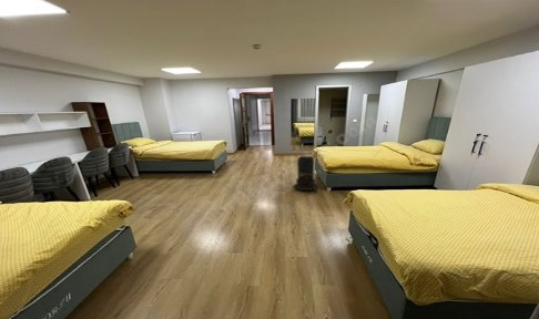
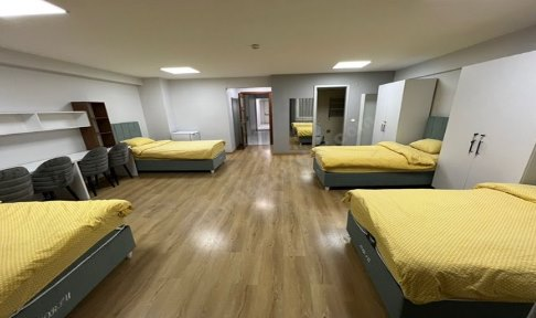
- backpack [292,155,321,192]
